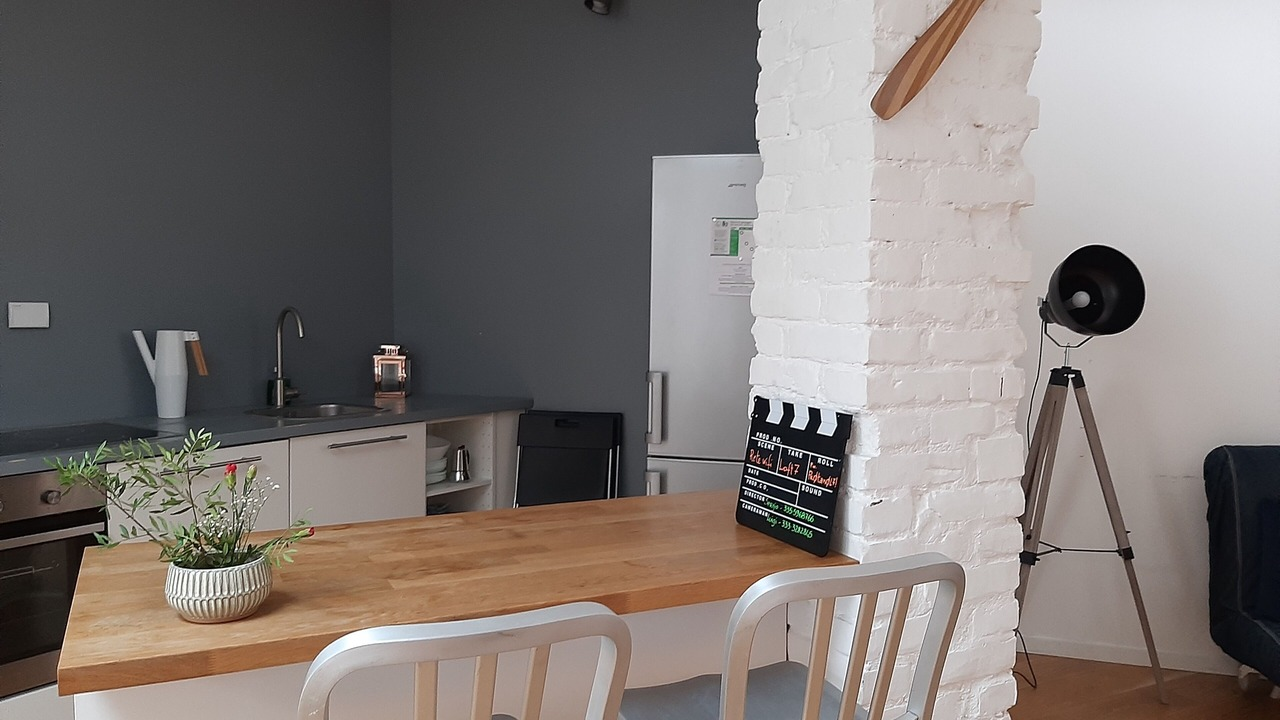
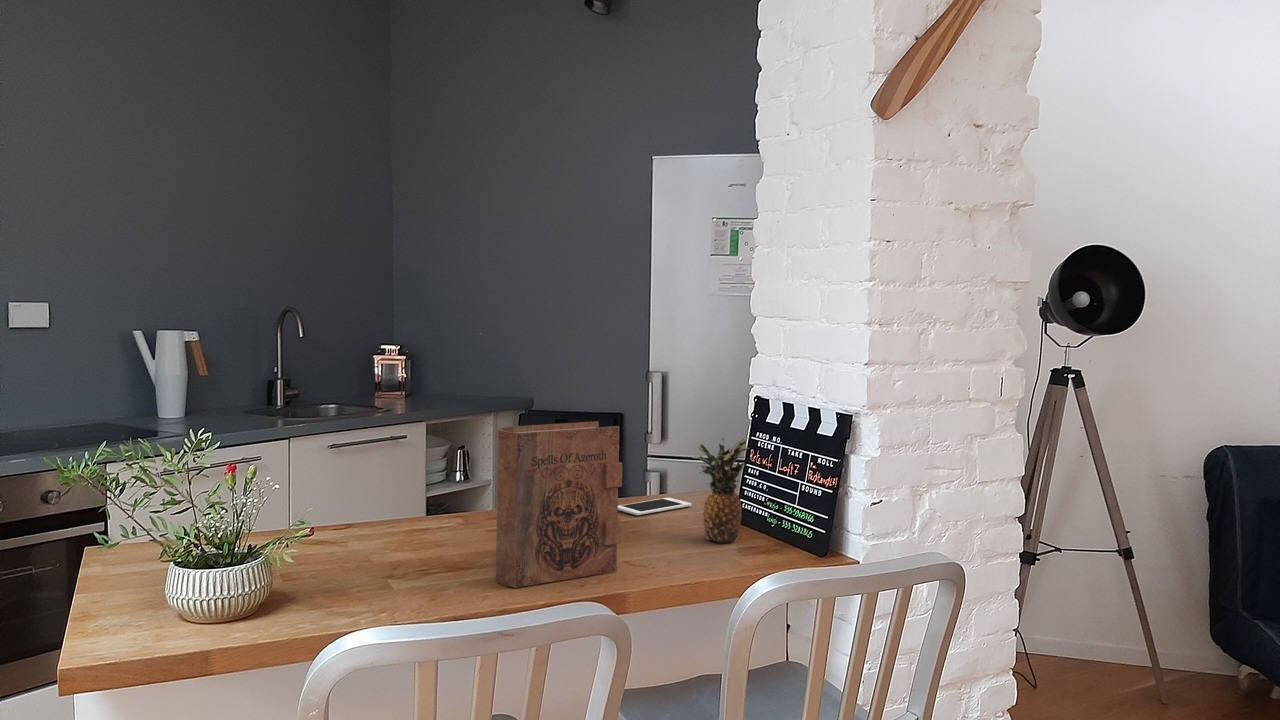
+ book [495,420,623,589]
+ cell phone [618,497,692,516]
+ fruit [691,436,750,544]
